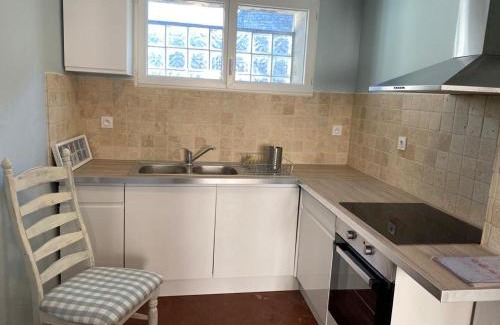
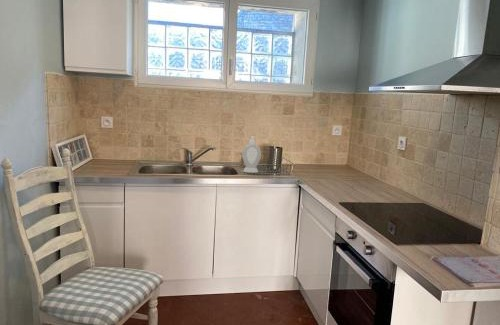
+ soap bottle [241,135,262,174]
